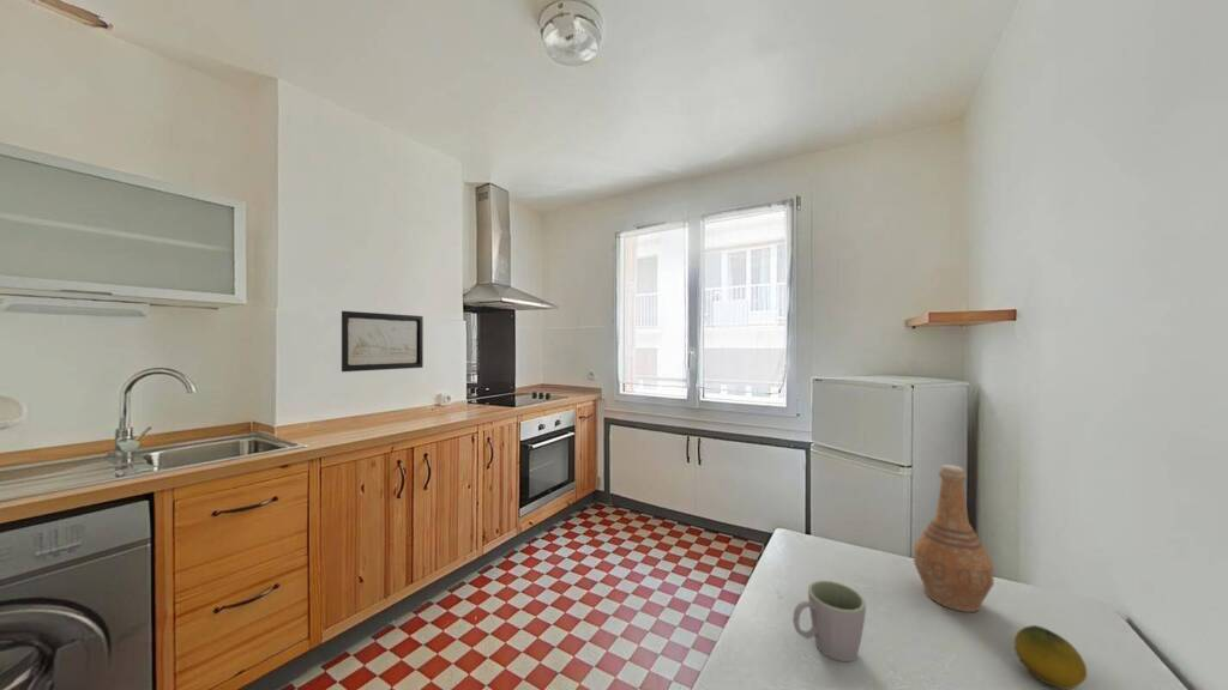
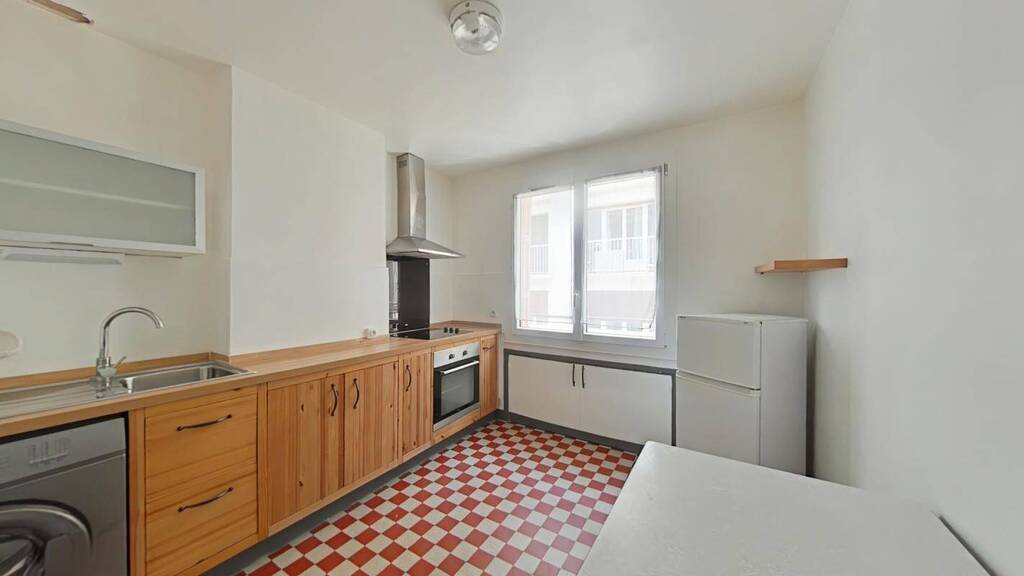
- fruit [1013,624,1089,690]
- mug [791,580,867,662]
- vase [913,464,995,613]
- wall art [341,310,425,373]
